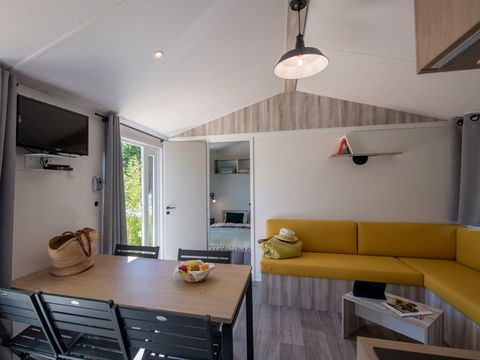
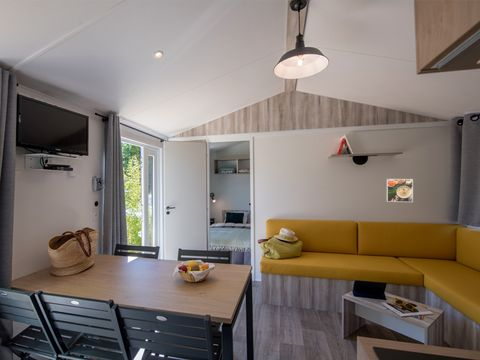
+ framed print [385,178,414,203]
